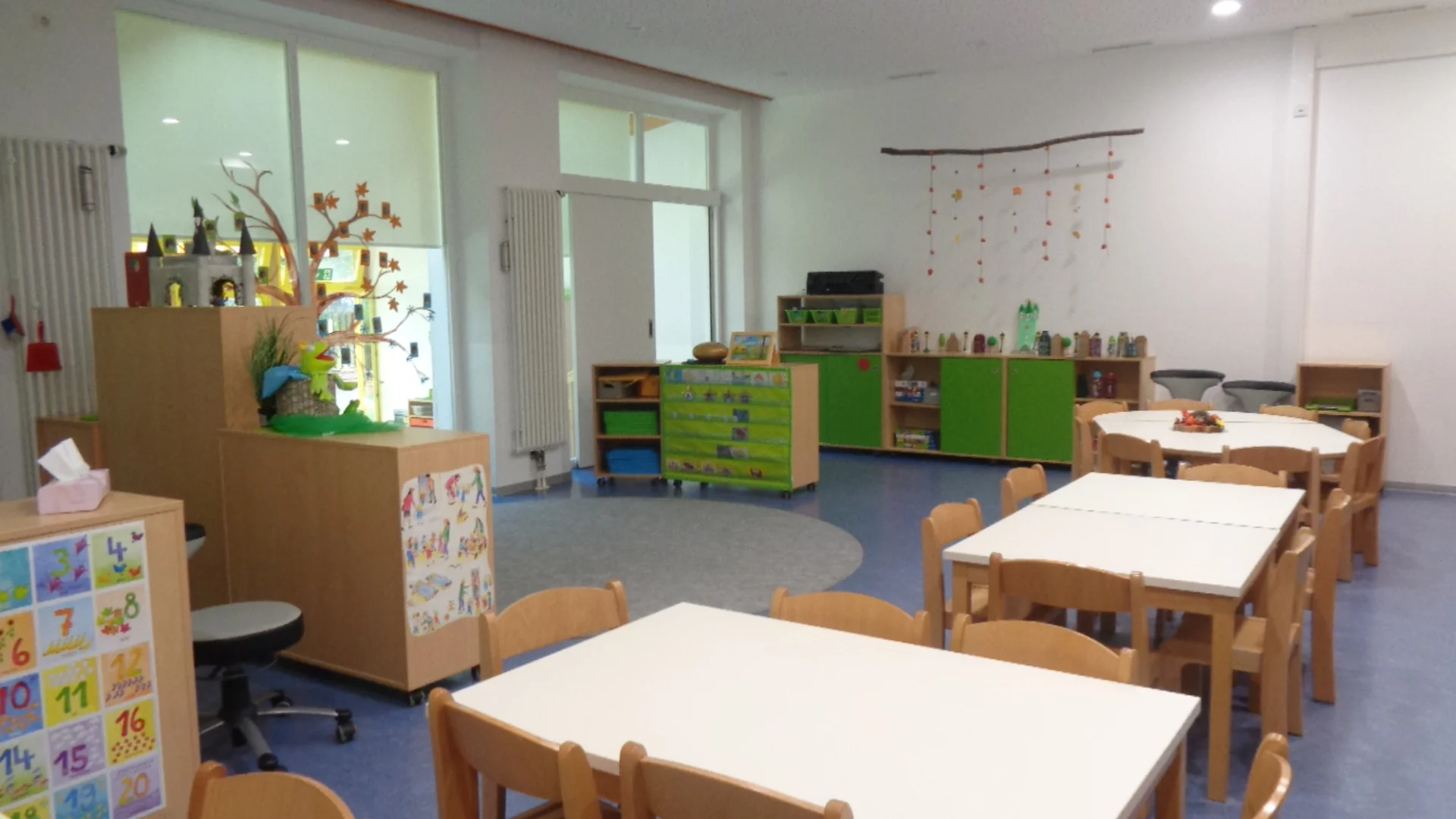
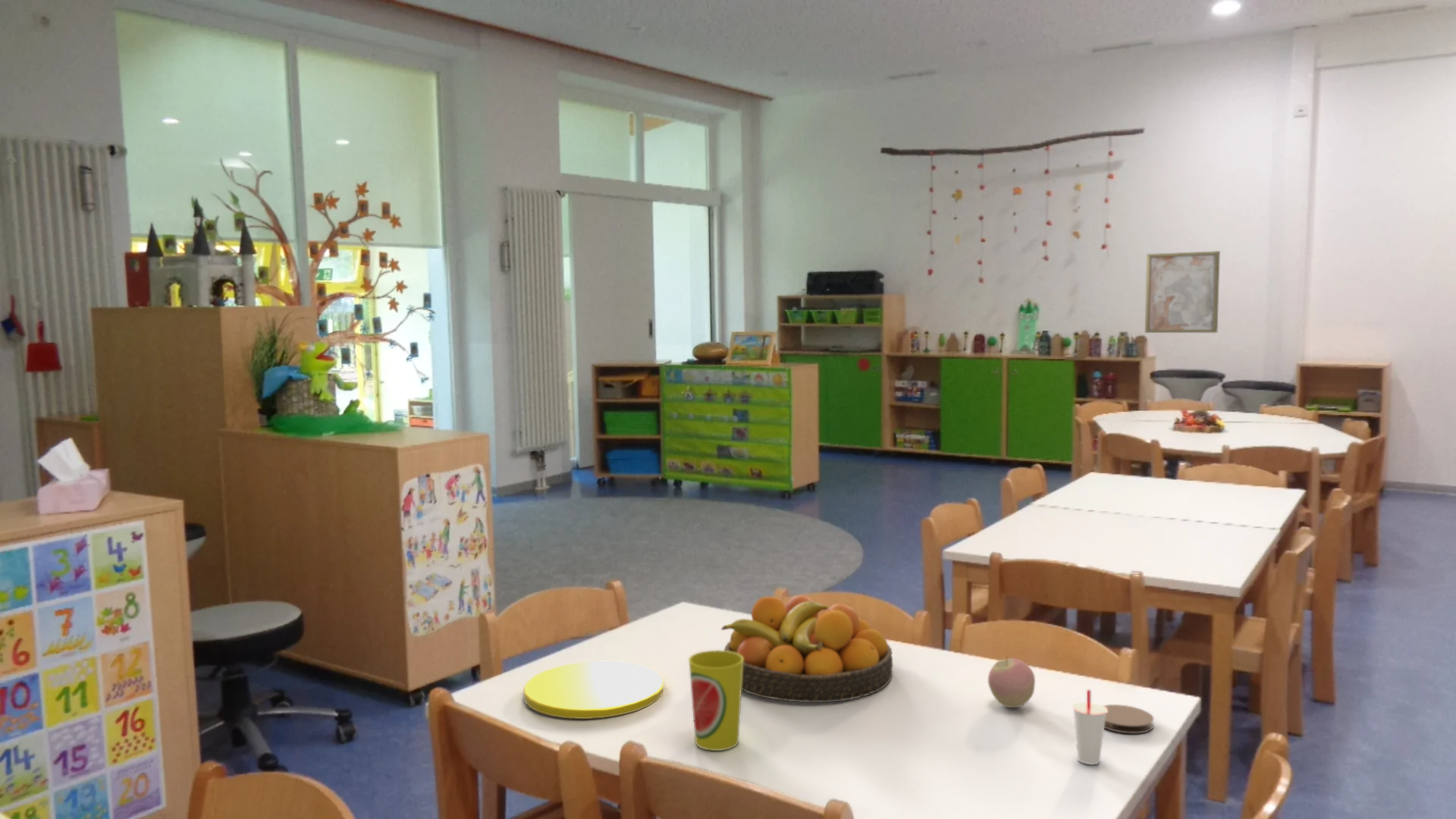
+ cup [1072,689,1107,765]
+ cup [688,649,743,752]
+ apple [987,657,1036,708]
+ wall art [1144,250,1221,334]
+ coaster [1103,704,1154,734]
+ plate [522,660,664,720]
+ fruit bowl [720,595,893,703]
